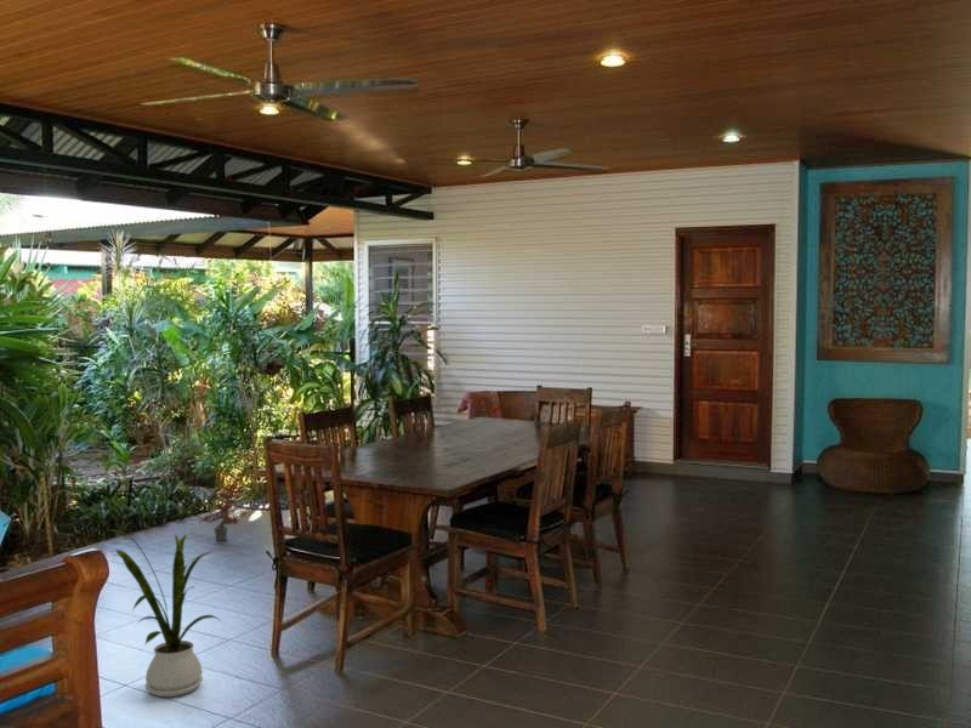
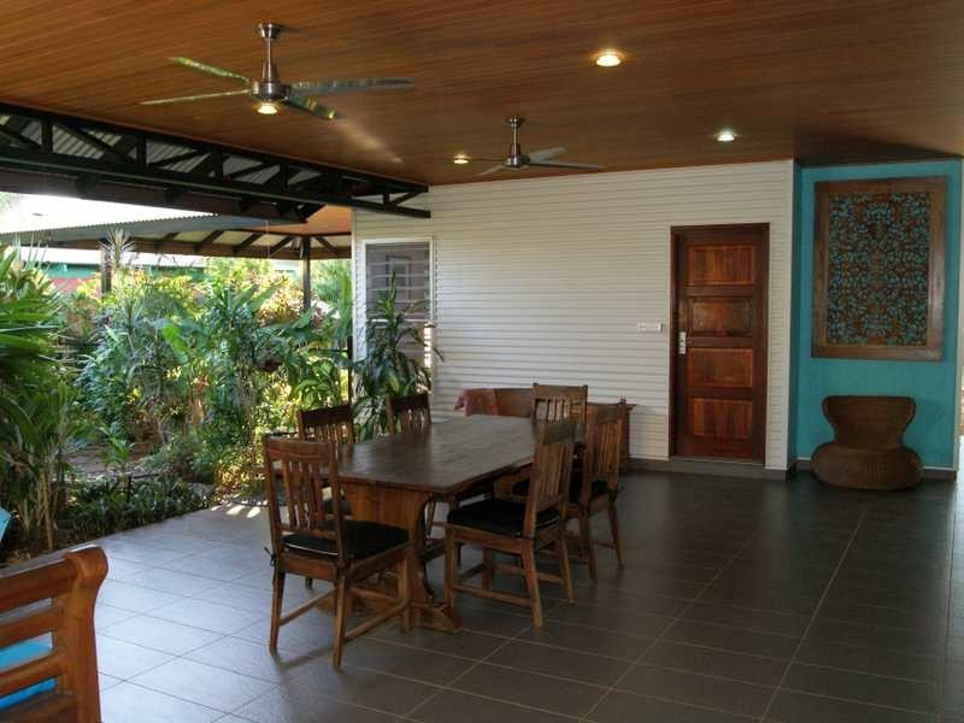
- house plant [104,528,221,698]
- potted plant [193,487,249,542]
